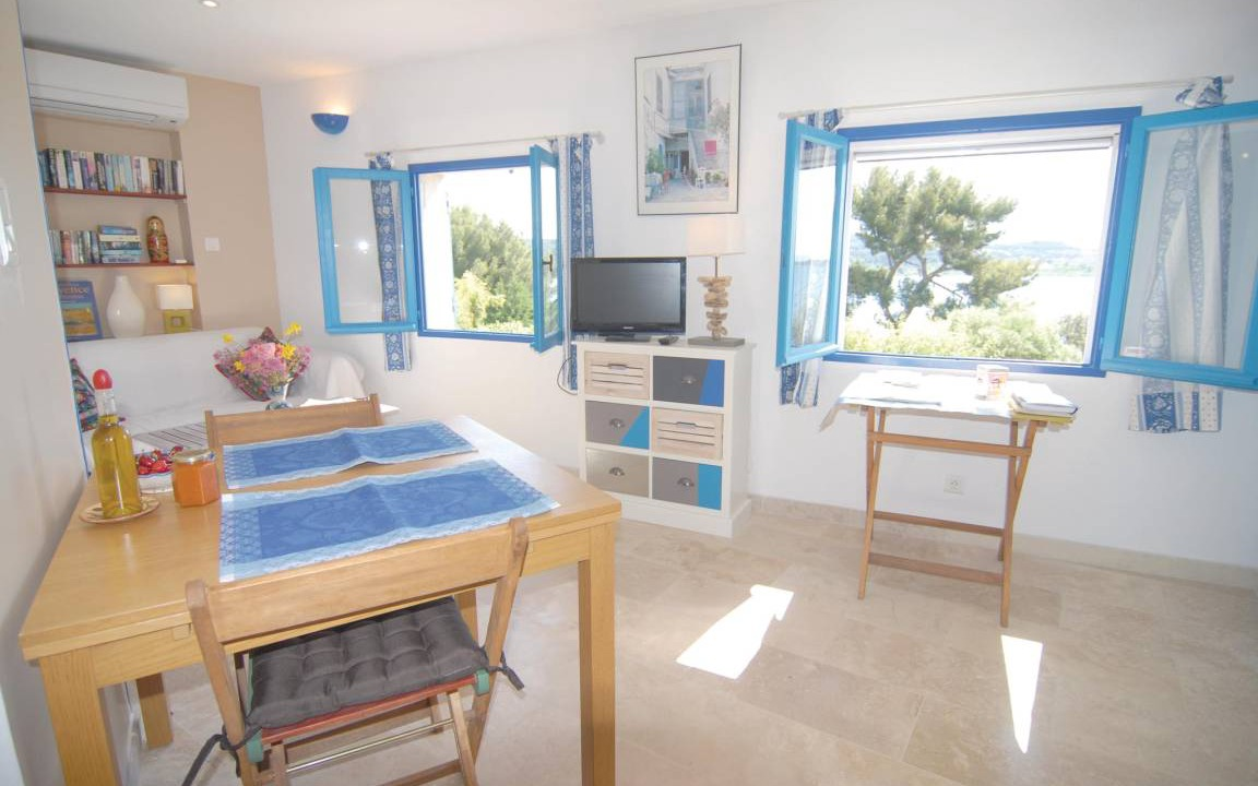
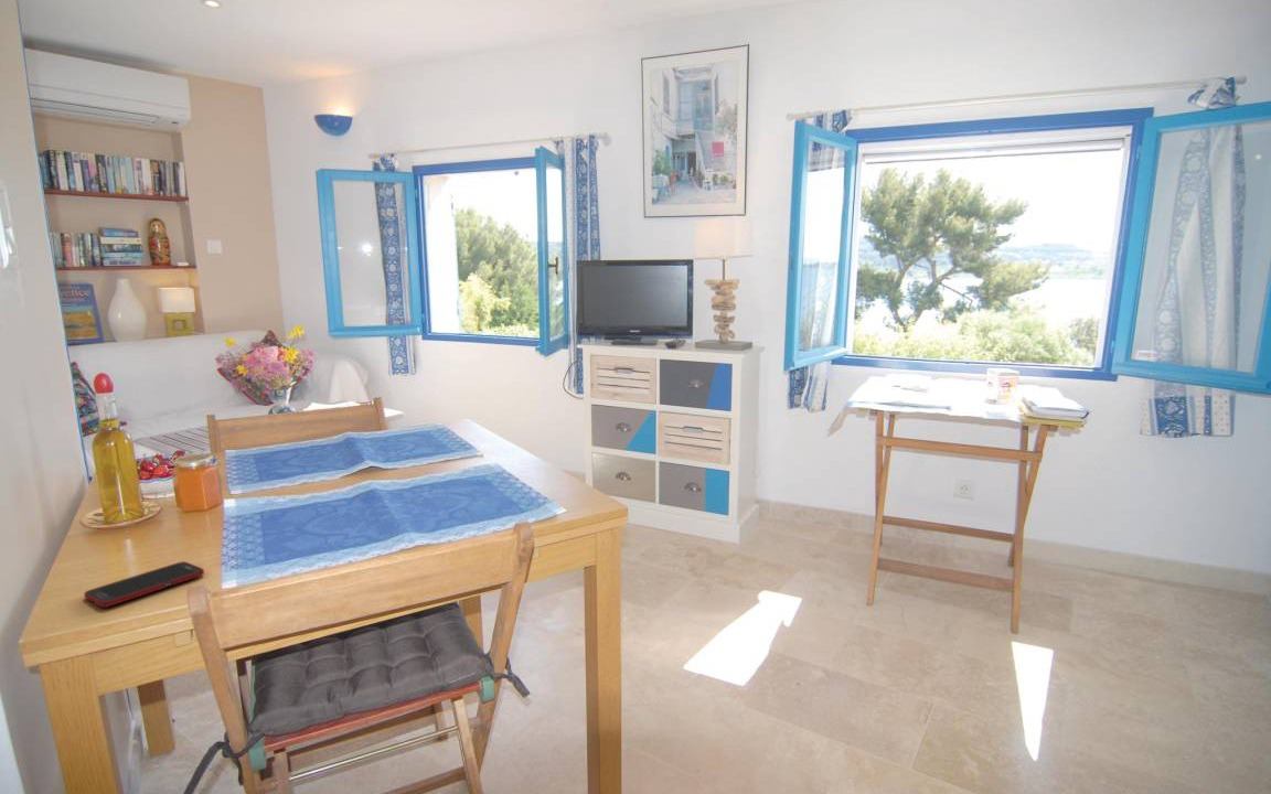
+ cell phone [83,560,205,609]
